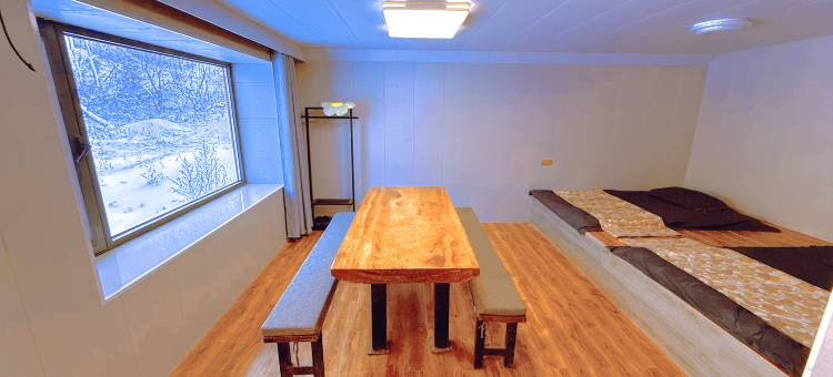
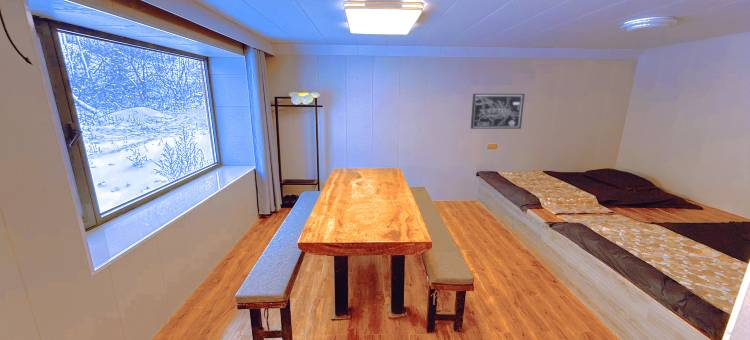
+ wall art [470,93,525,130]
